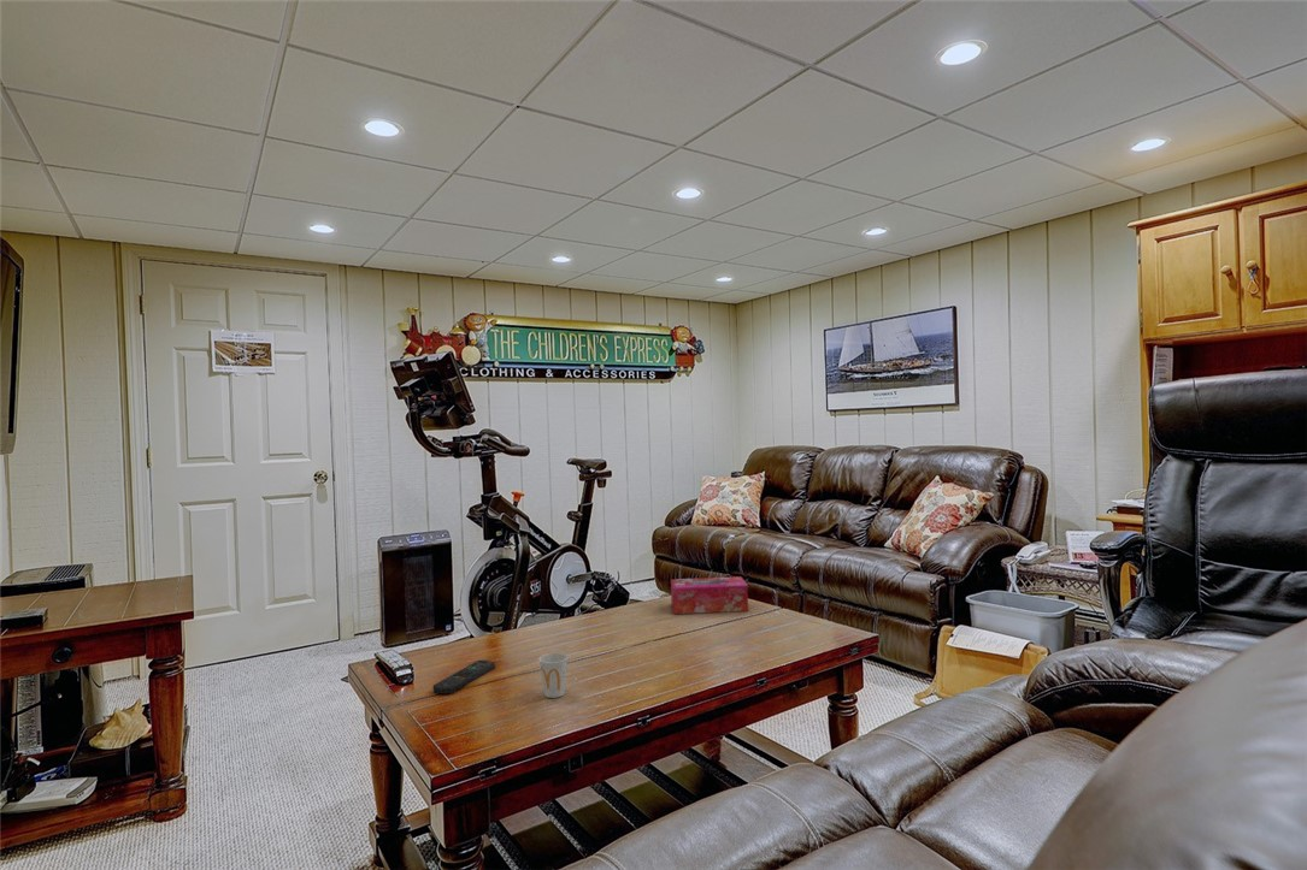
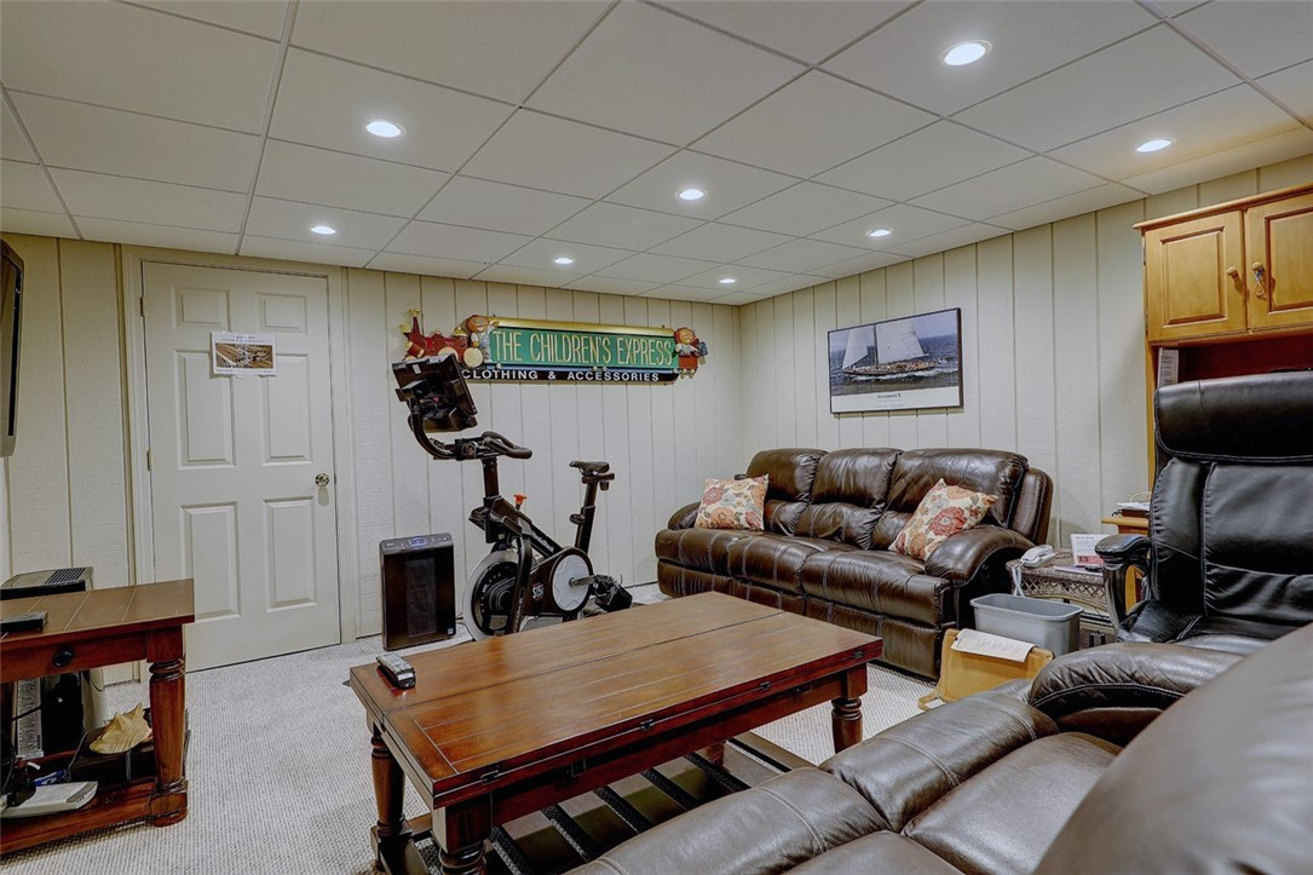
- remote control [432,659,496,694]
- tissue box [670,575,749,615]
- cup [537,651,570,699]
